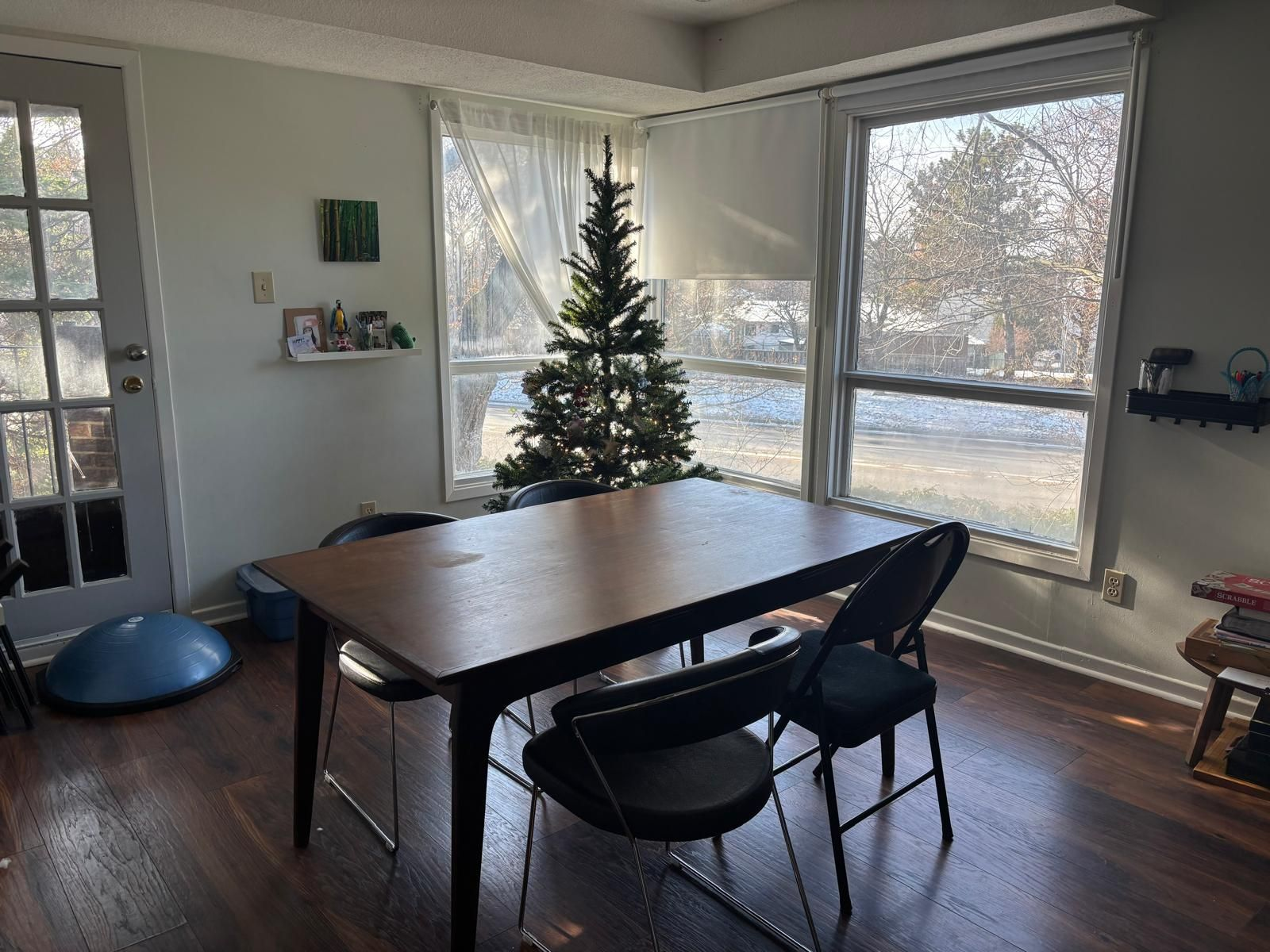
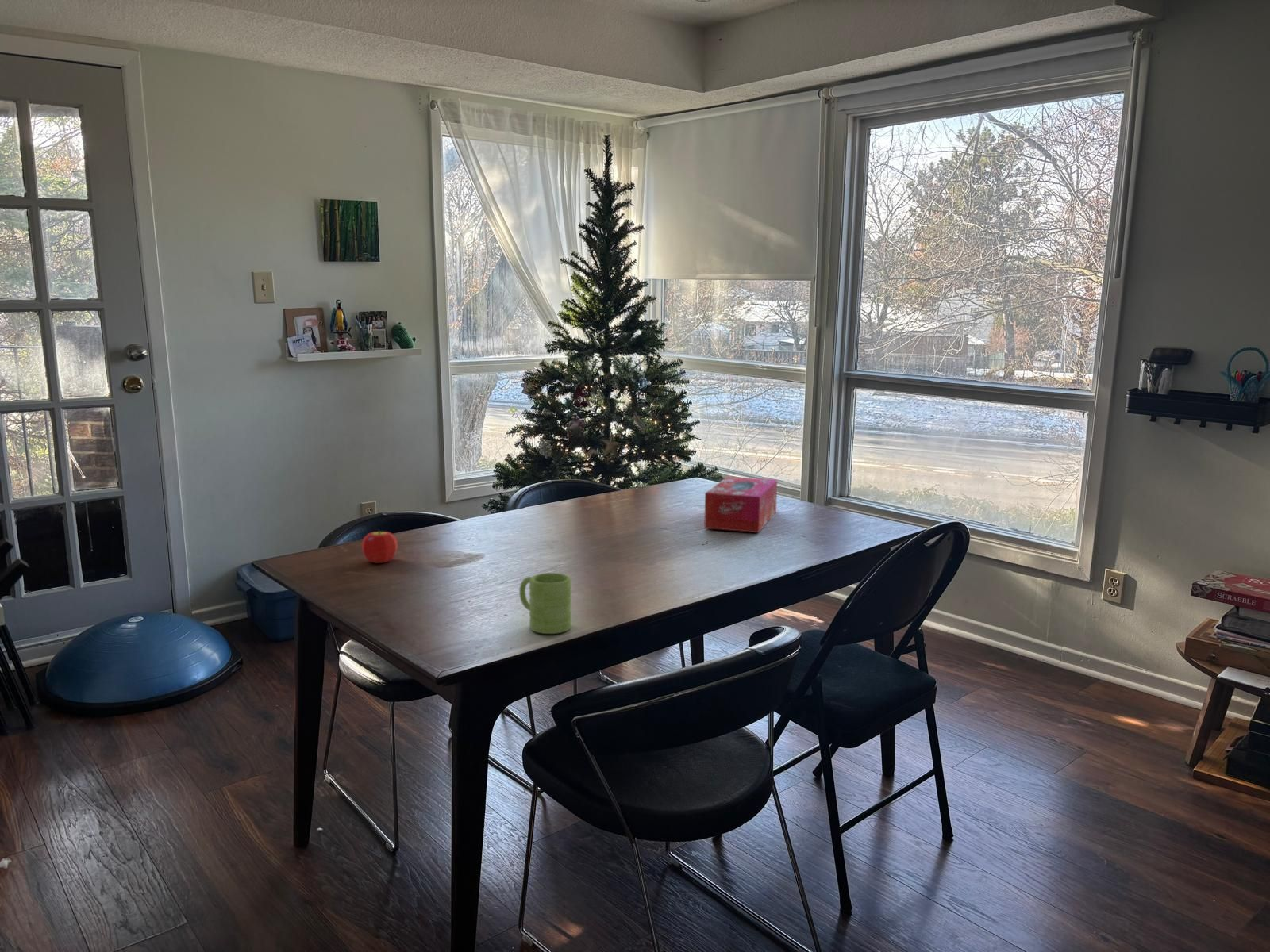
+ fruit [361,528,398,564]
+ tissue box [703,476,778,533]
+ mug [518,572,572,635]
